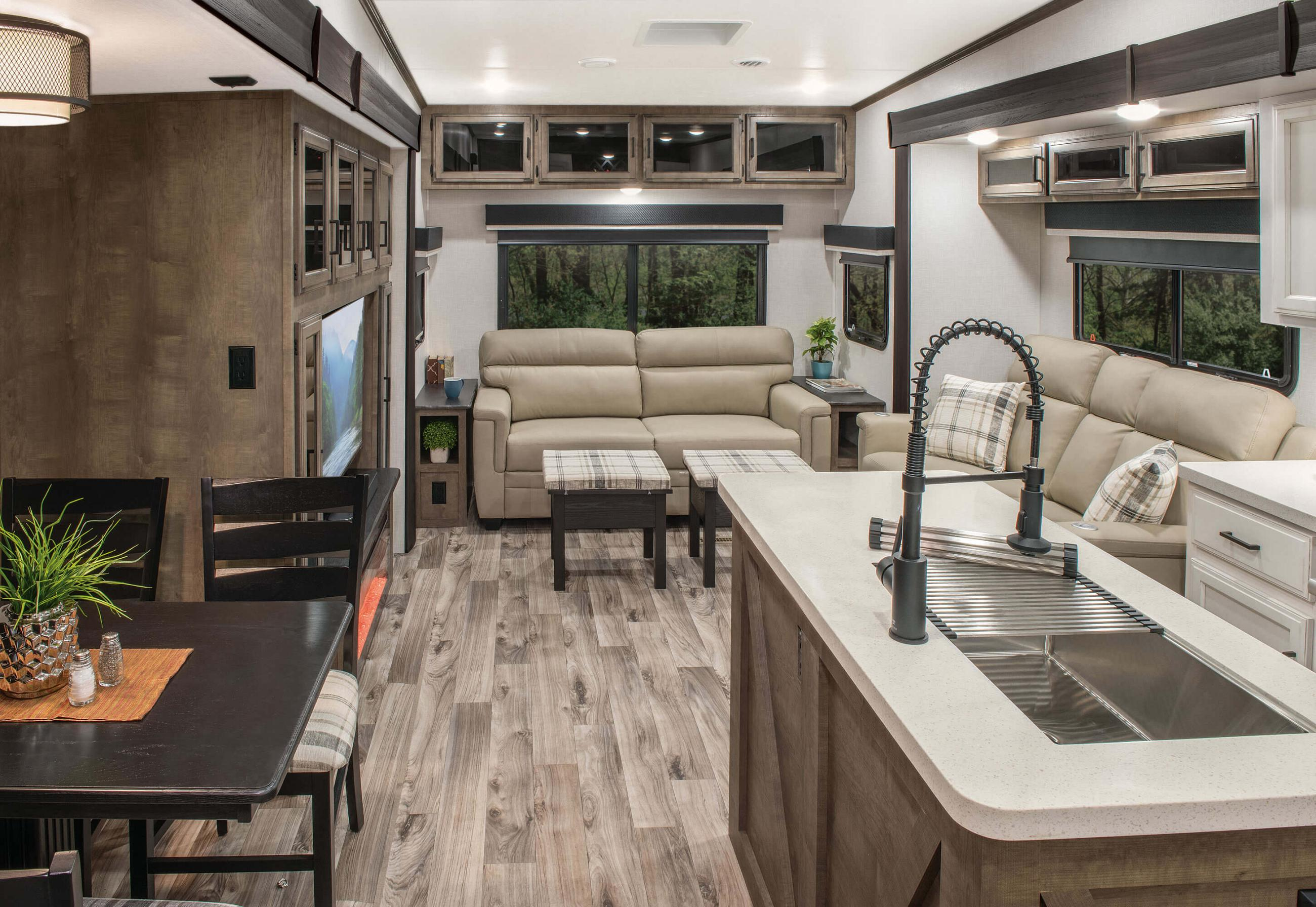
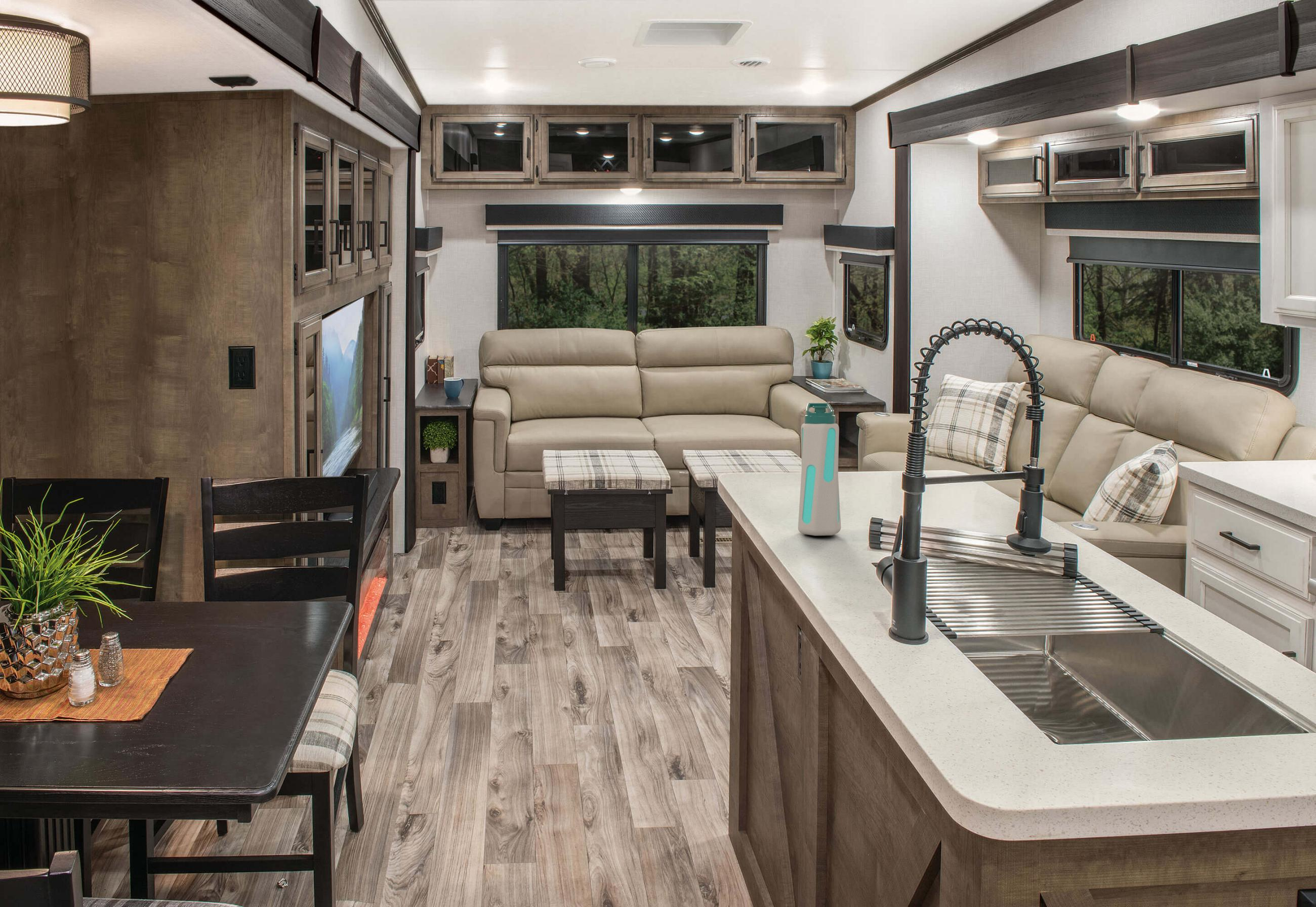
+ water bottle [798,402,842,536]
